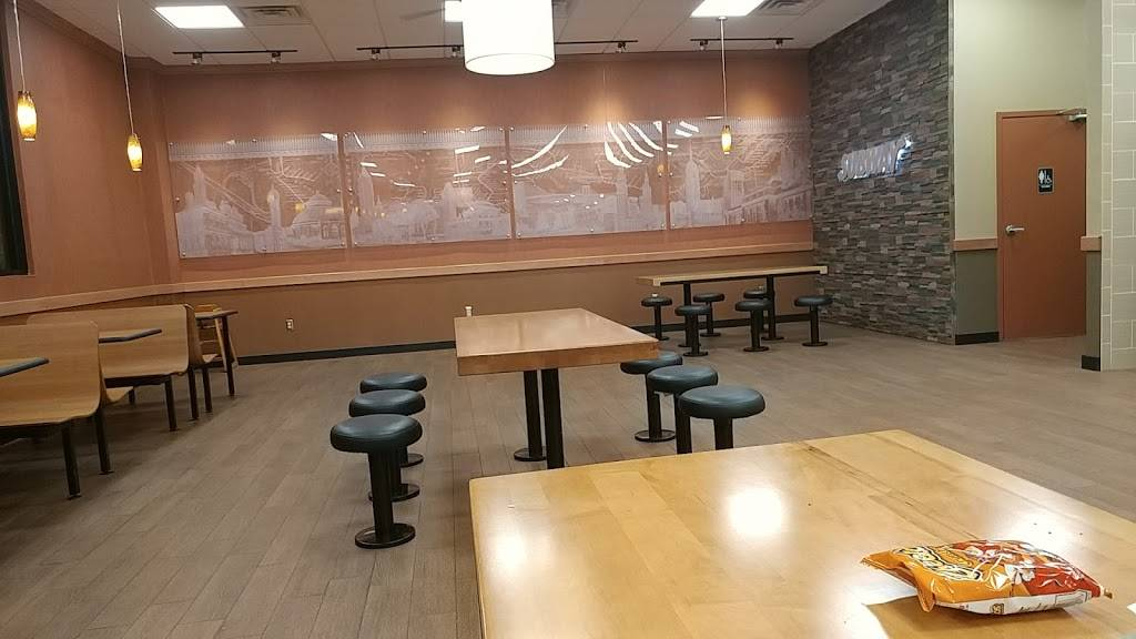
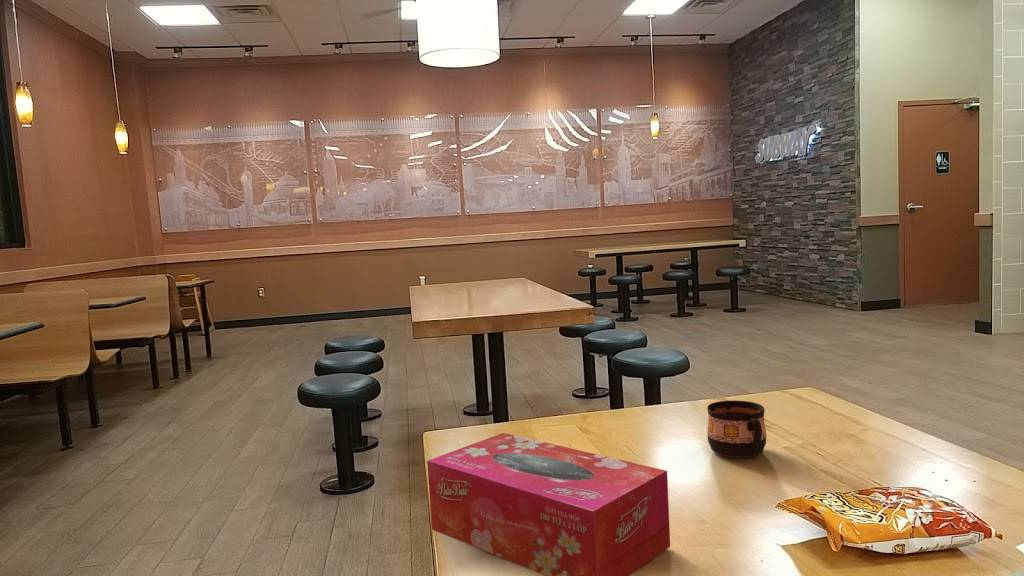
+ tissue box [426,432,671,576]
+ cup [706,400,767,459]
